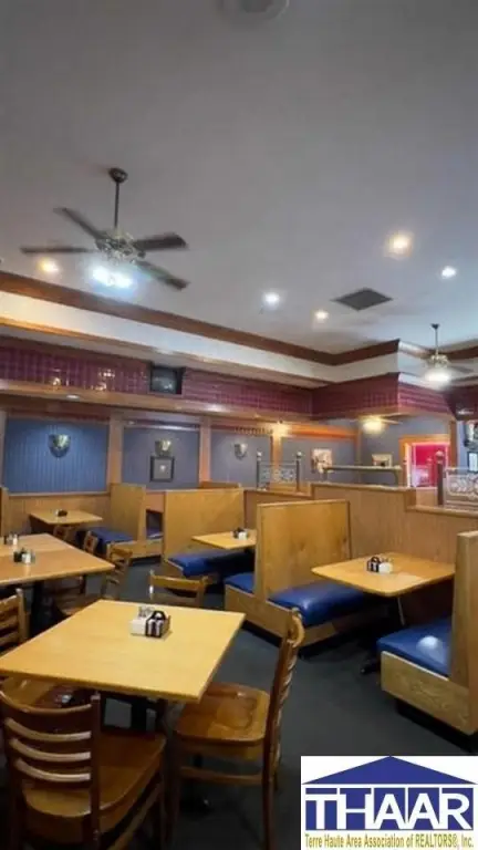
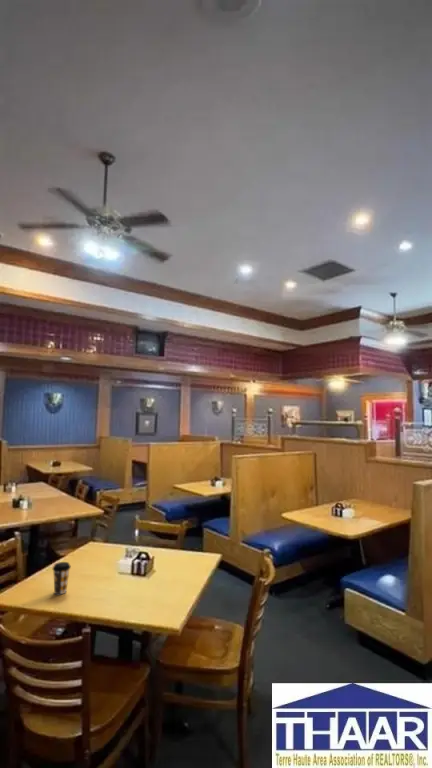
+ coffee cup [52,561,72,595]
